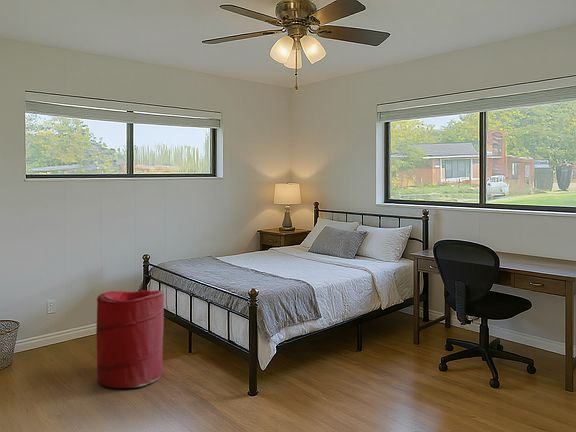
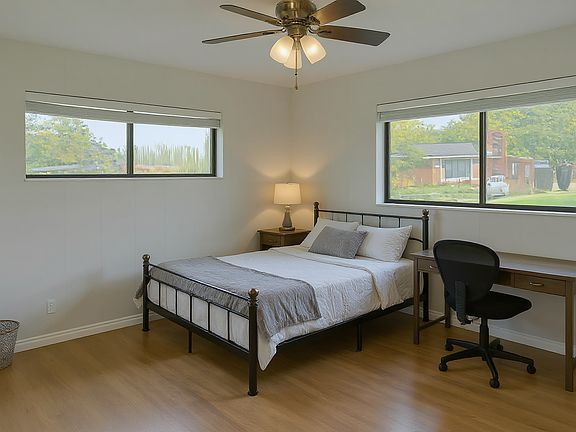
- laundry hamper [95,289,165,389]
